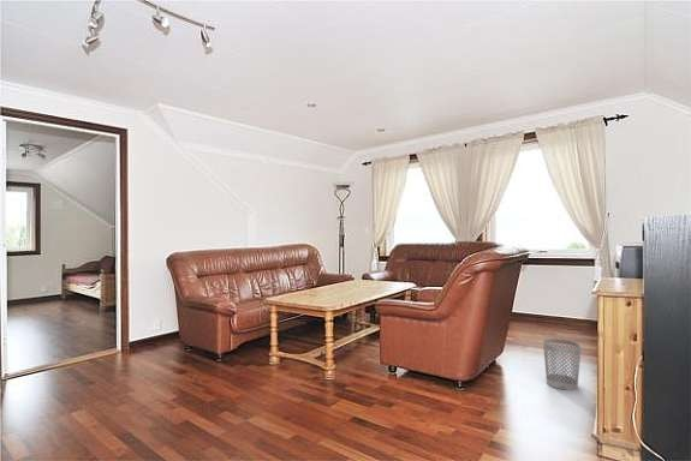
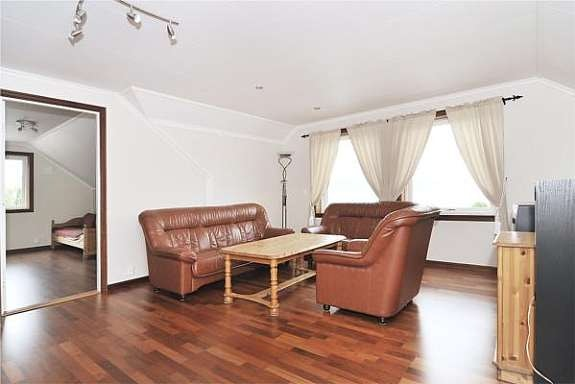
- wastebasket [542,337,583,391]
